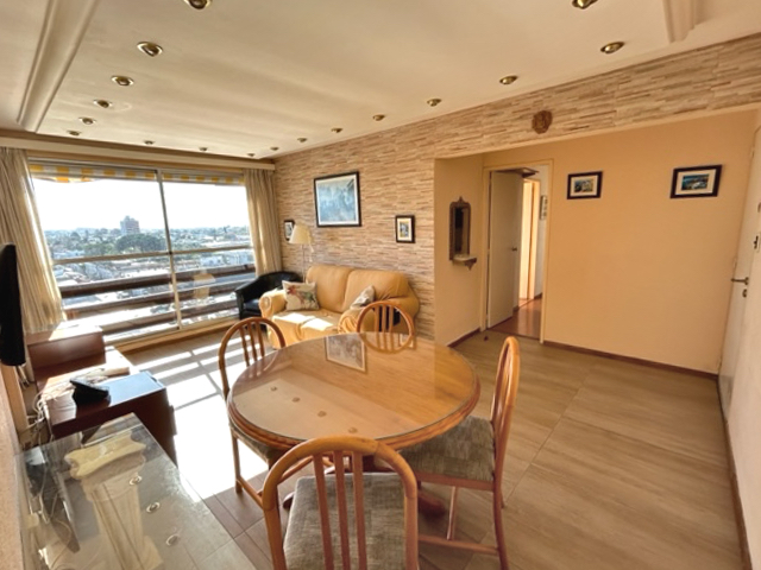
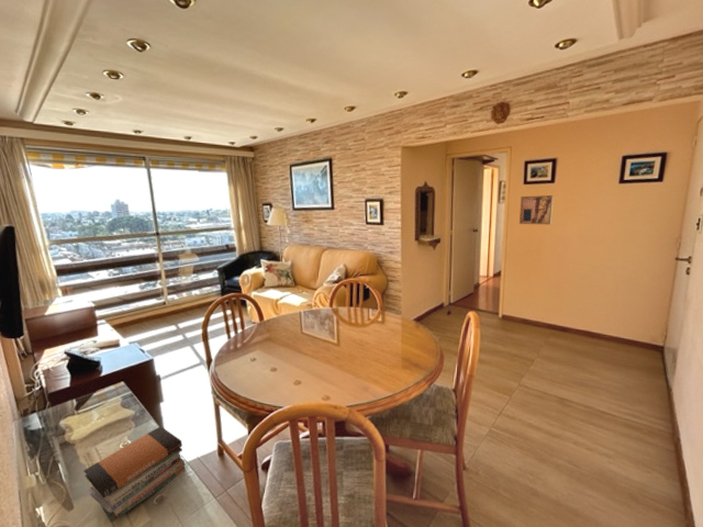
+ wall art [518,194,555,225]
+ book stack [82,425,186,524]
